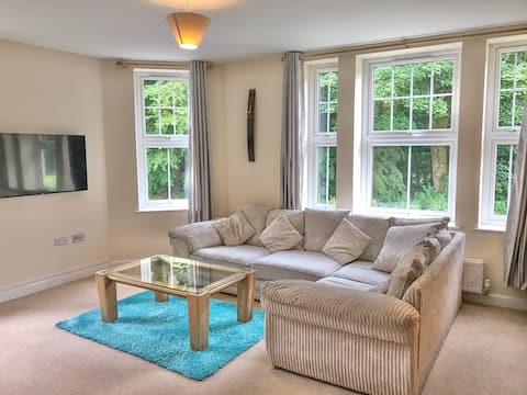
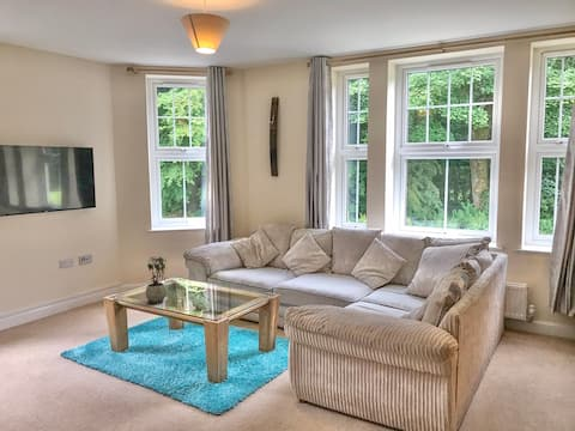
+ potted plant [145,253,168,305]
